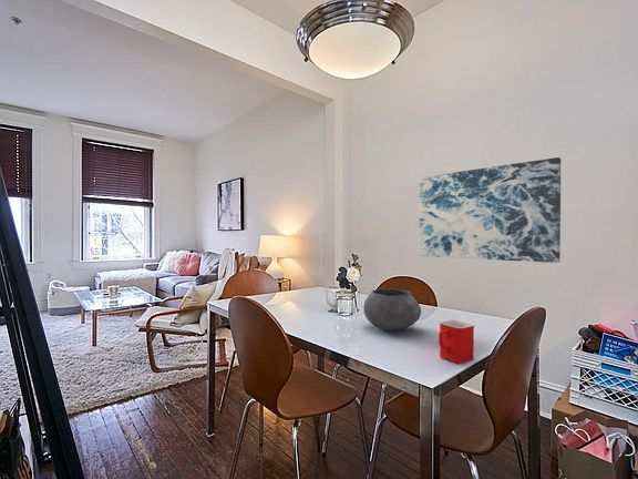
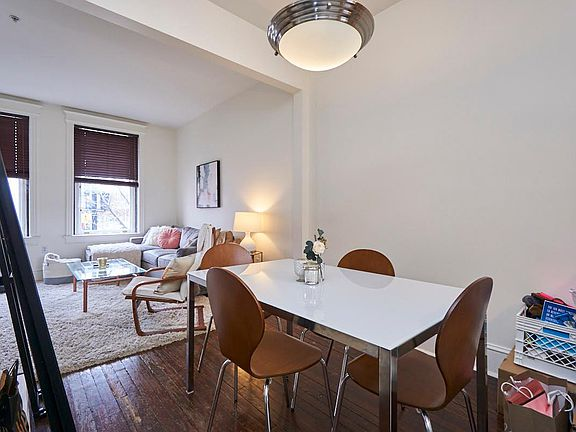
- bowl [362,287,422,333]
- wall art [418,156,562,264]
- mug [438,318,475,365]
